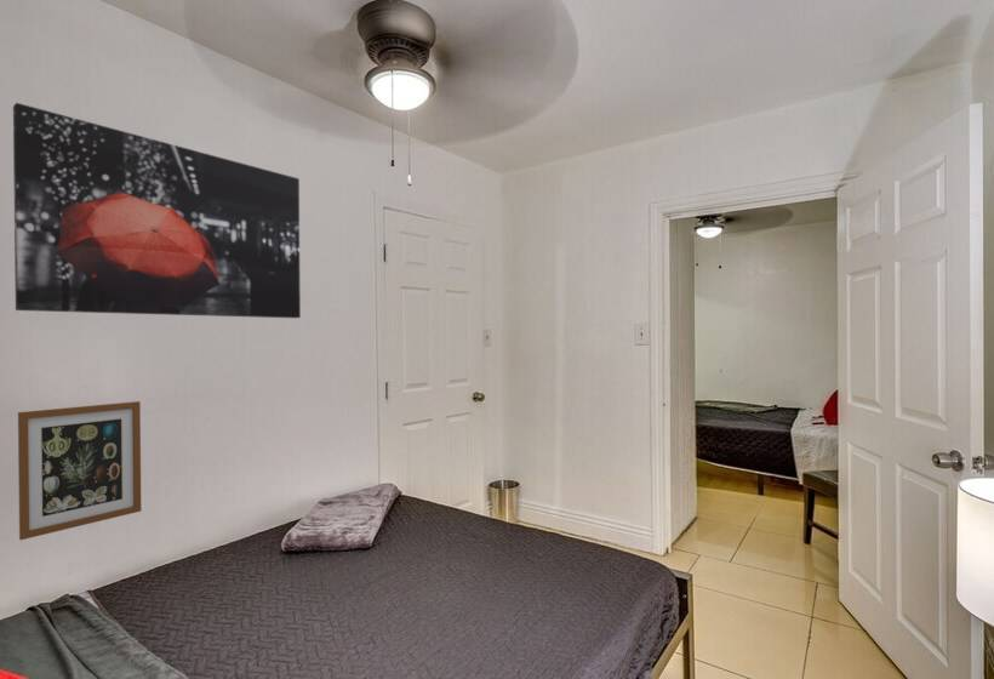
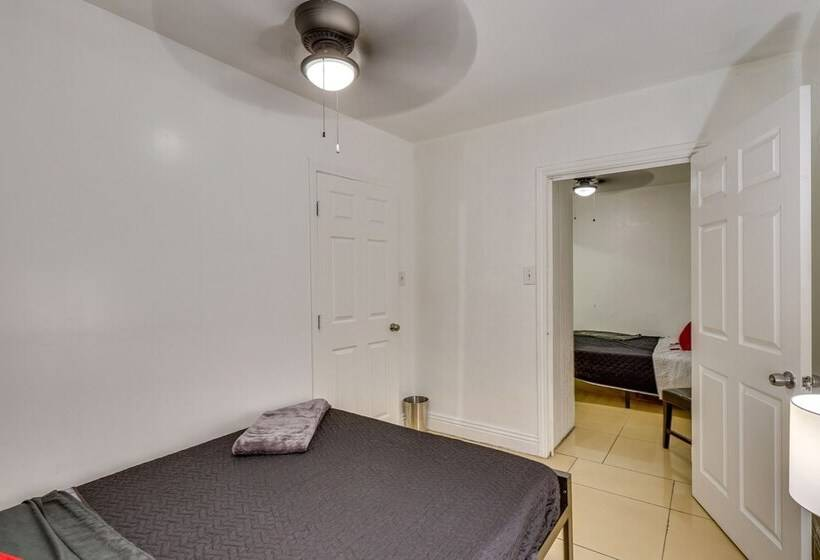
- wall art [12,102,302,319]
- wall art [17,400,142,541]
